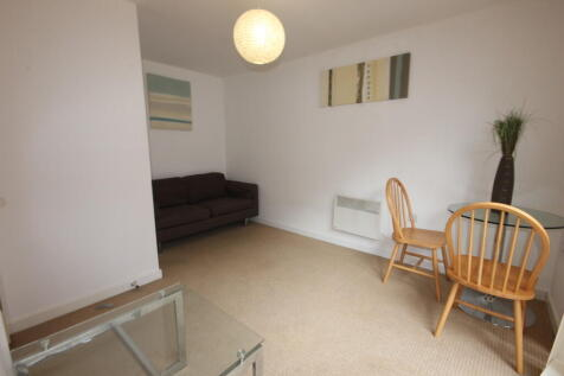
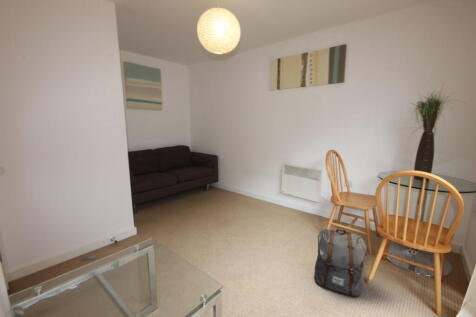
+ backpack [313,226,368,298]
